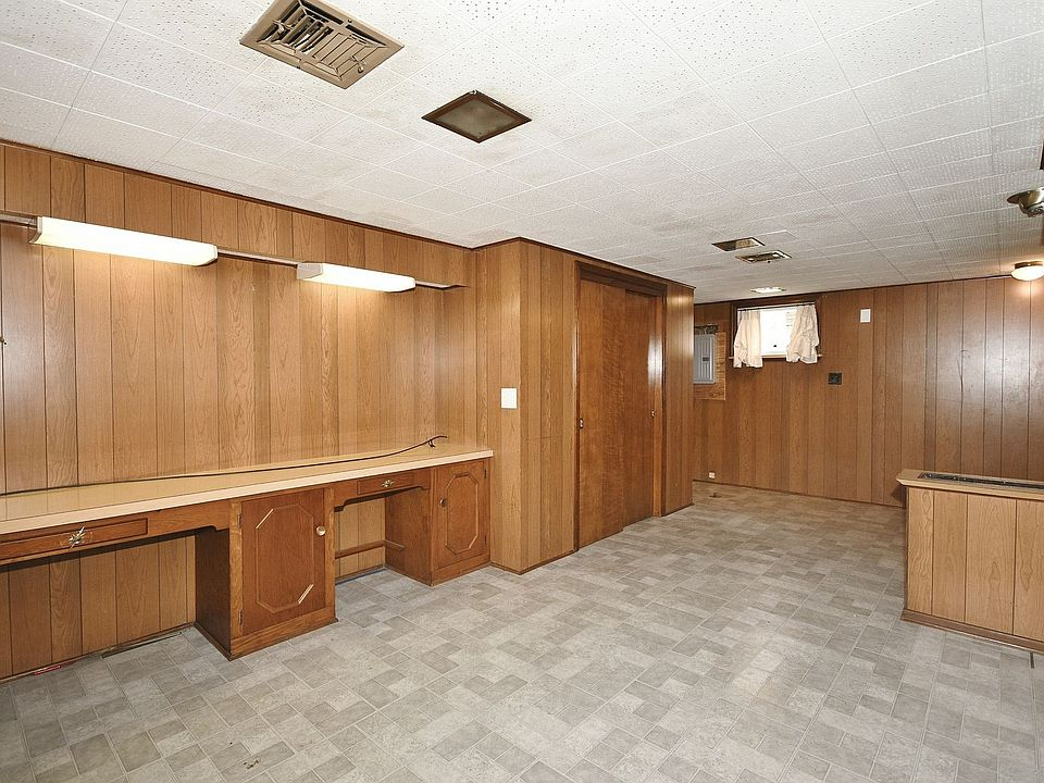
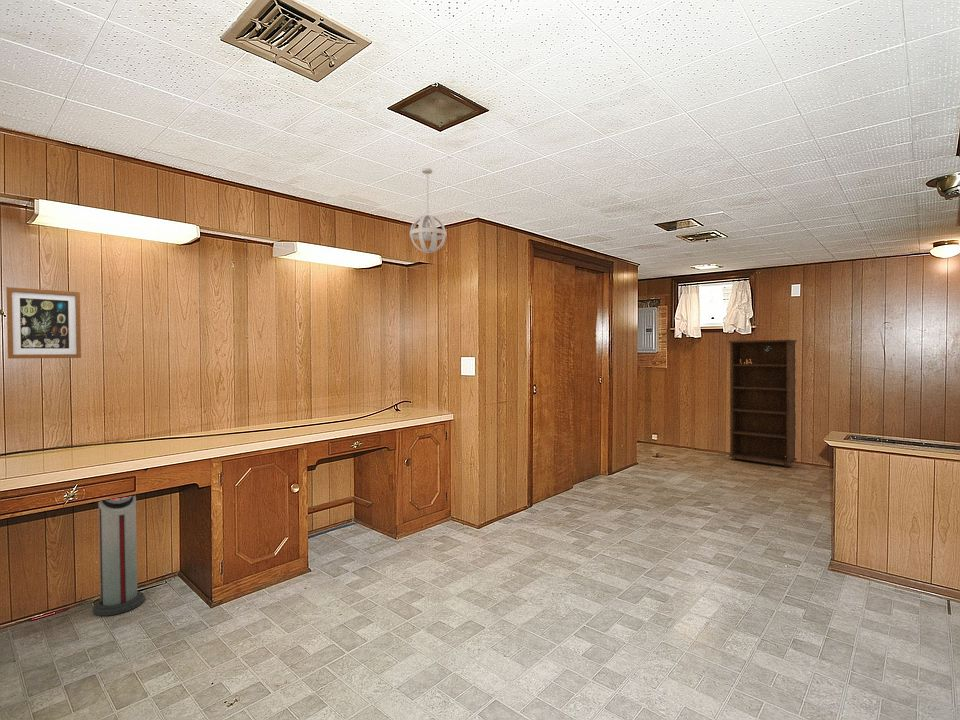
+ pendant light [409,167,447,254]
+ wall art [5,286,82,360]
+ bookcase [728,339,798,468]
+ air purifier [92,495,146,617]
